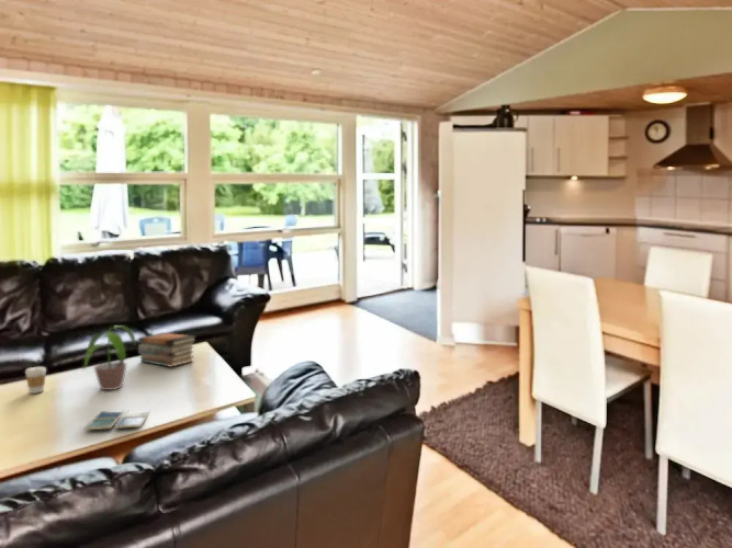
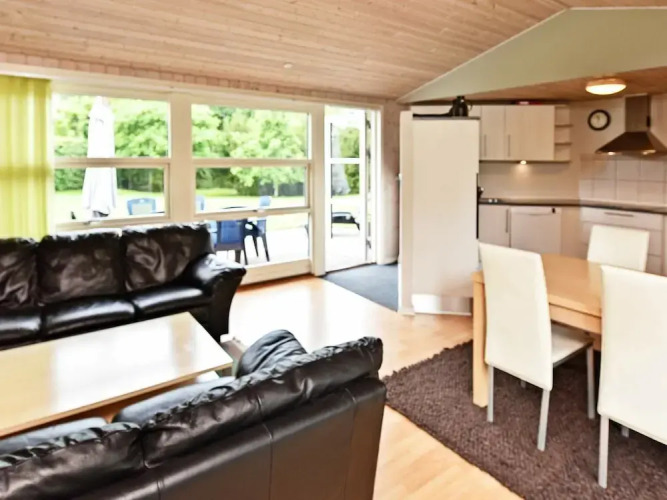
- book stack [137,332,198,368]
- coffee cup [24,366,47,395]
- potted plant [81,326,137,391]
- drink coaster [83,410,151,431]
